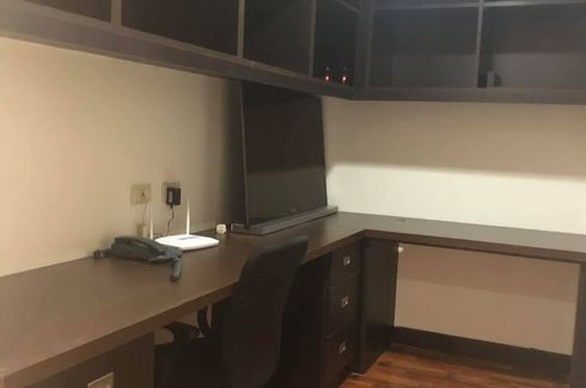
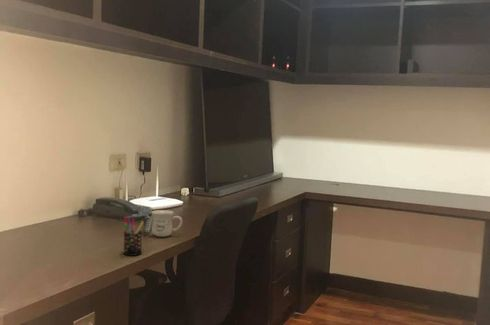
+ mug [151,209,183,238]
+ pen holder [122,215,145,257]
